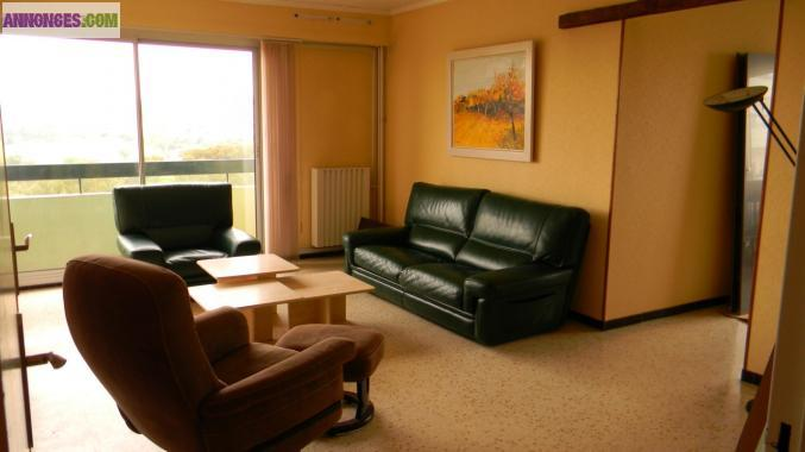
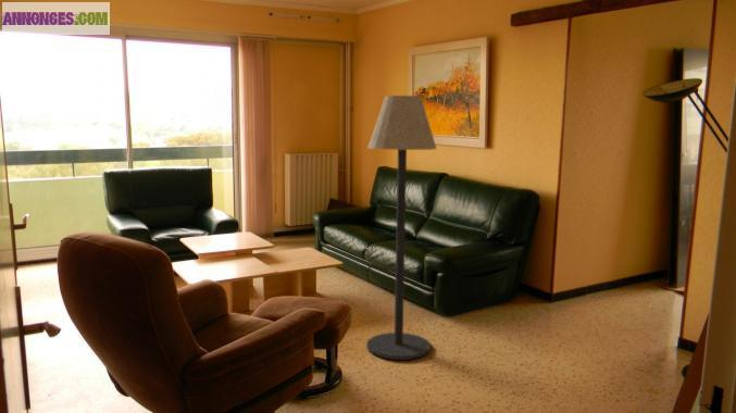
+ floor lamp [365,95,438,361]
